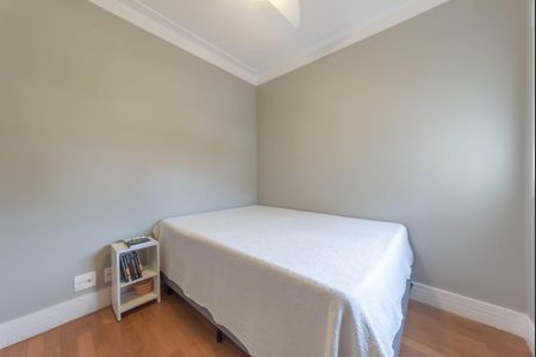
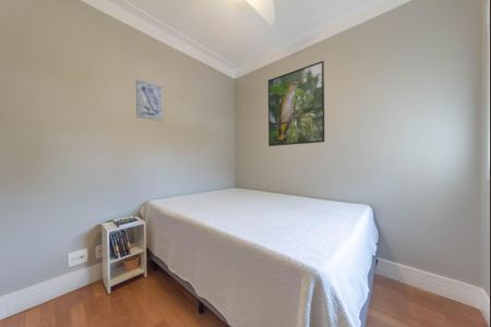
+ wall art [135,78,164,122]
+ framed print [267,60,326,147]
